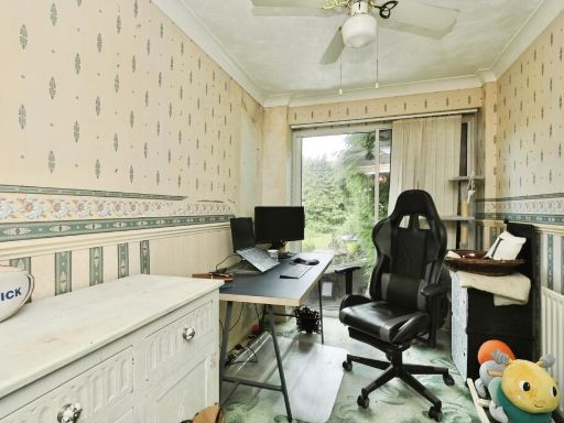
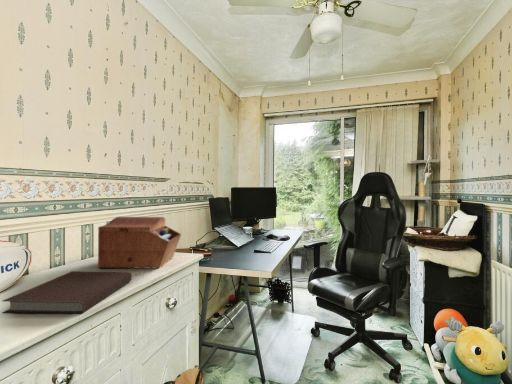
+ notebook [1,270,133,315]
+ sewing box [97,216,182,269]
